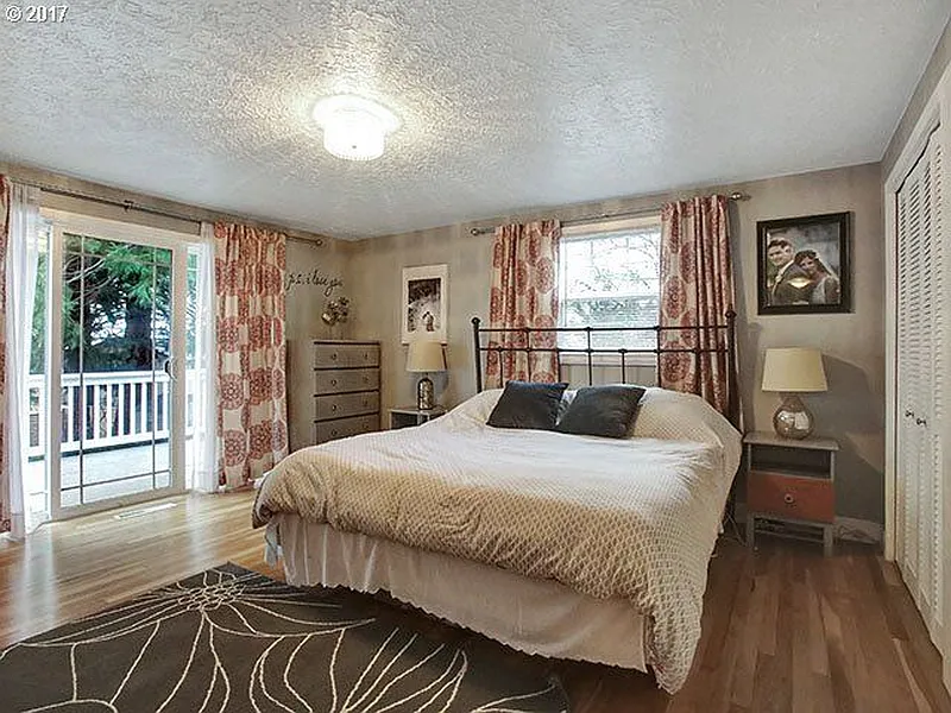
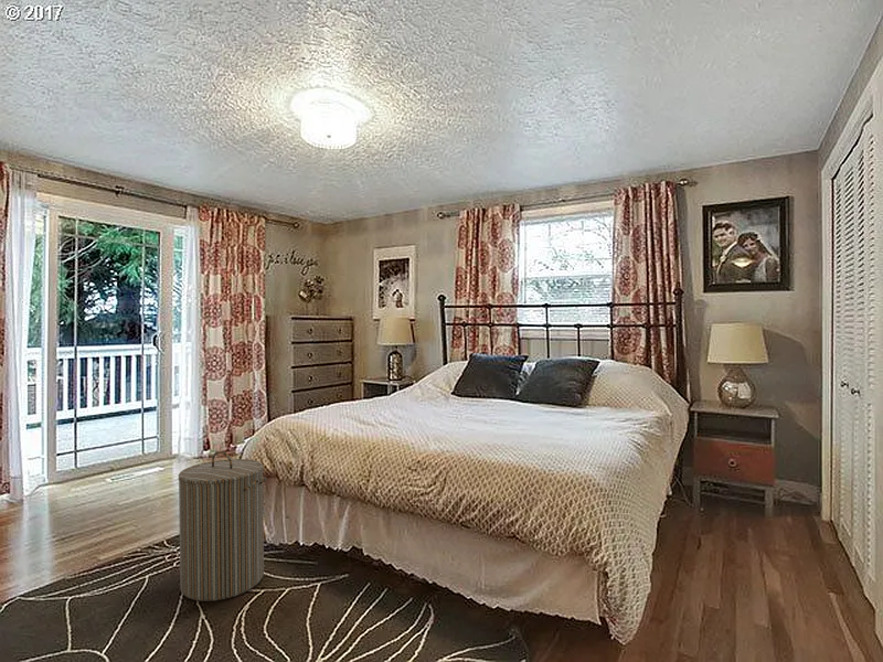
+ laundry hamper [178,450,267,602]
